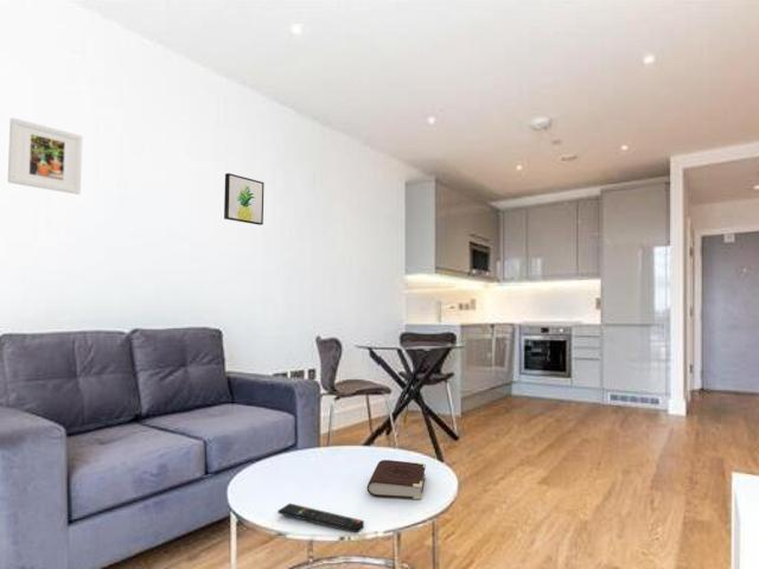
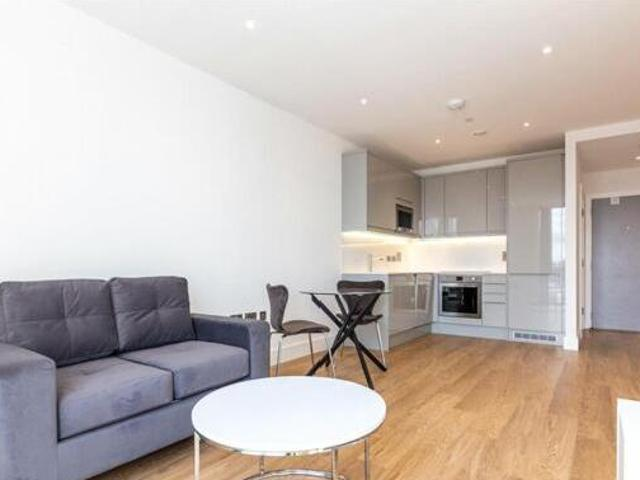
- remote control [276,503,365,533]
- wall art [223,172,266,226]
- book [366,459,427,500]
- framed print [7,116,83,196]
